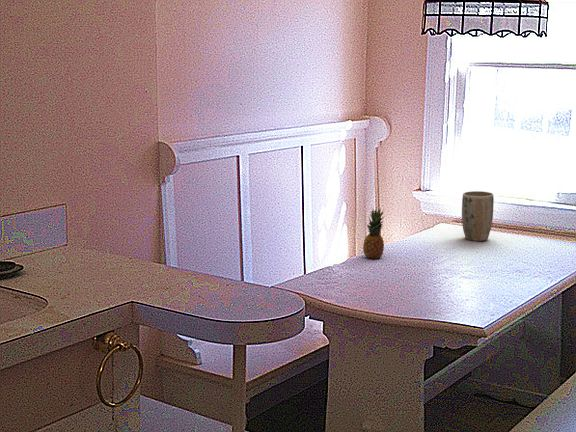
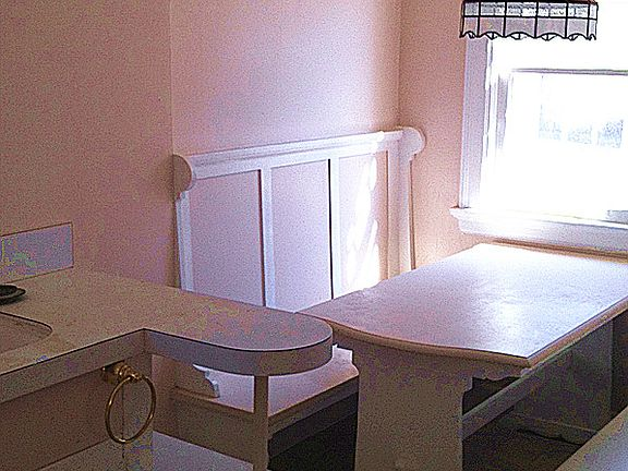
- plant pot [461,190,495,242]
- fruit [362,206,385,260]
